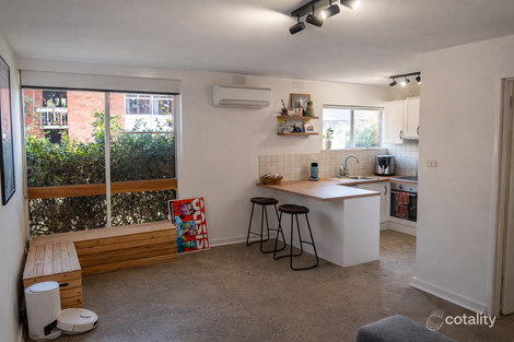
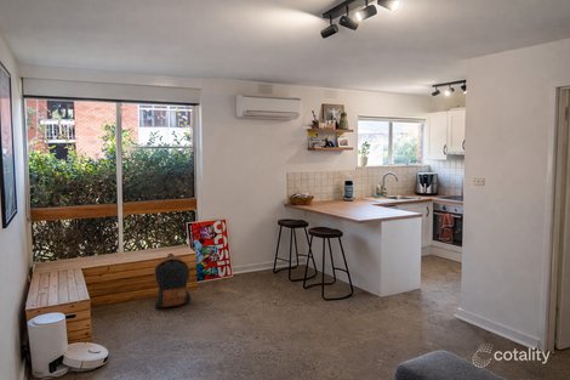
+ backpack [153,253,192,308]
